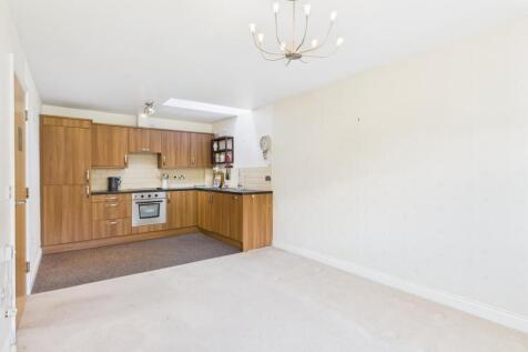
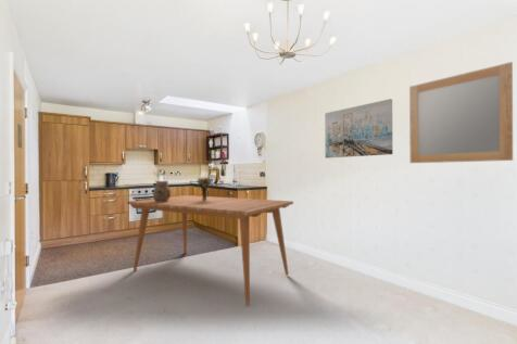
+ bouquet [192,176,214,201]
+ home mirror [408,61,514,164]
+ ceramic pot [152,180,172,202]
+ dining table [126,194,294,306]
+ wall art [324,98,394,160]
